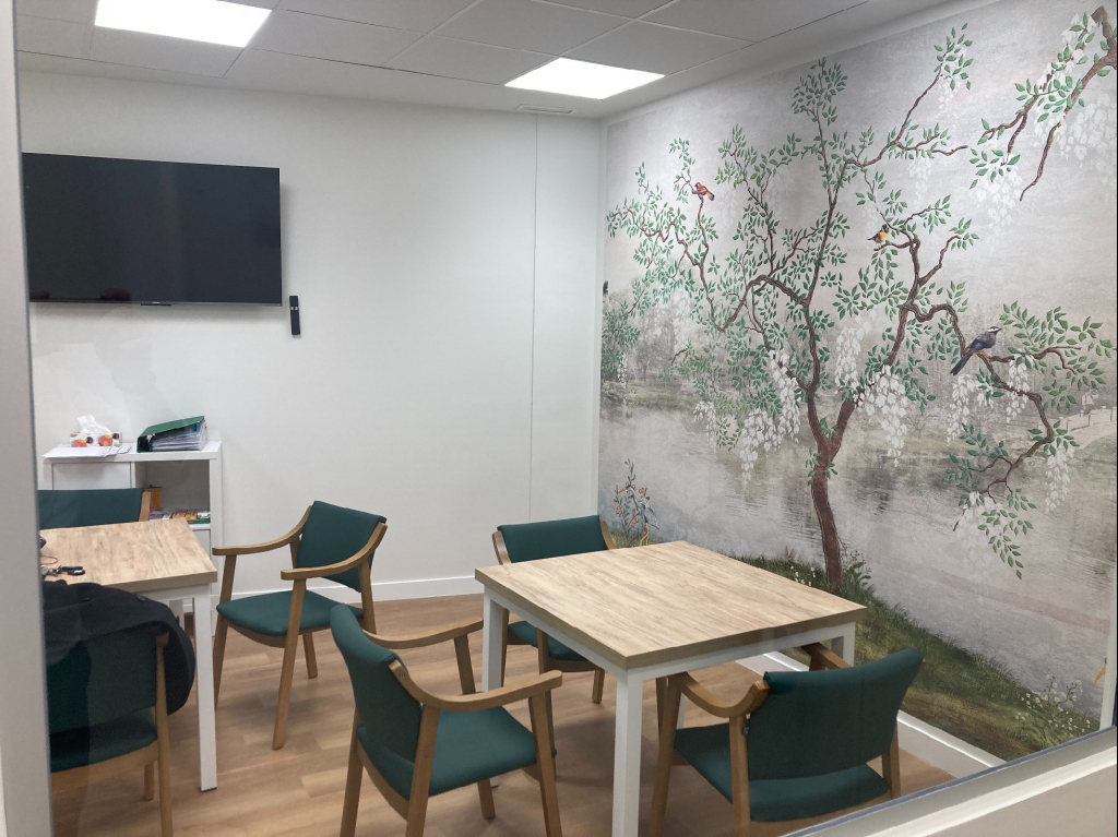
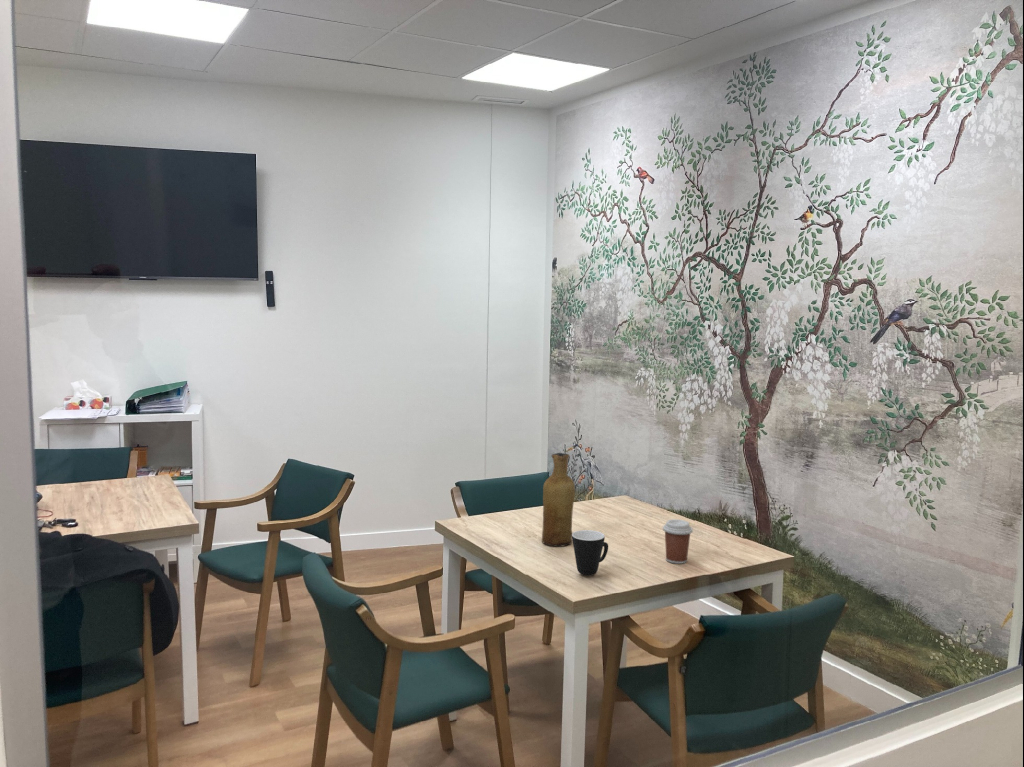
+ vase [541,452,576,547]
+ coffee cup [662,518,694,565]
+ mug [572,529,609,577]
